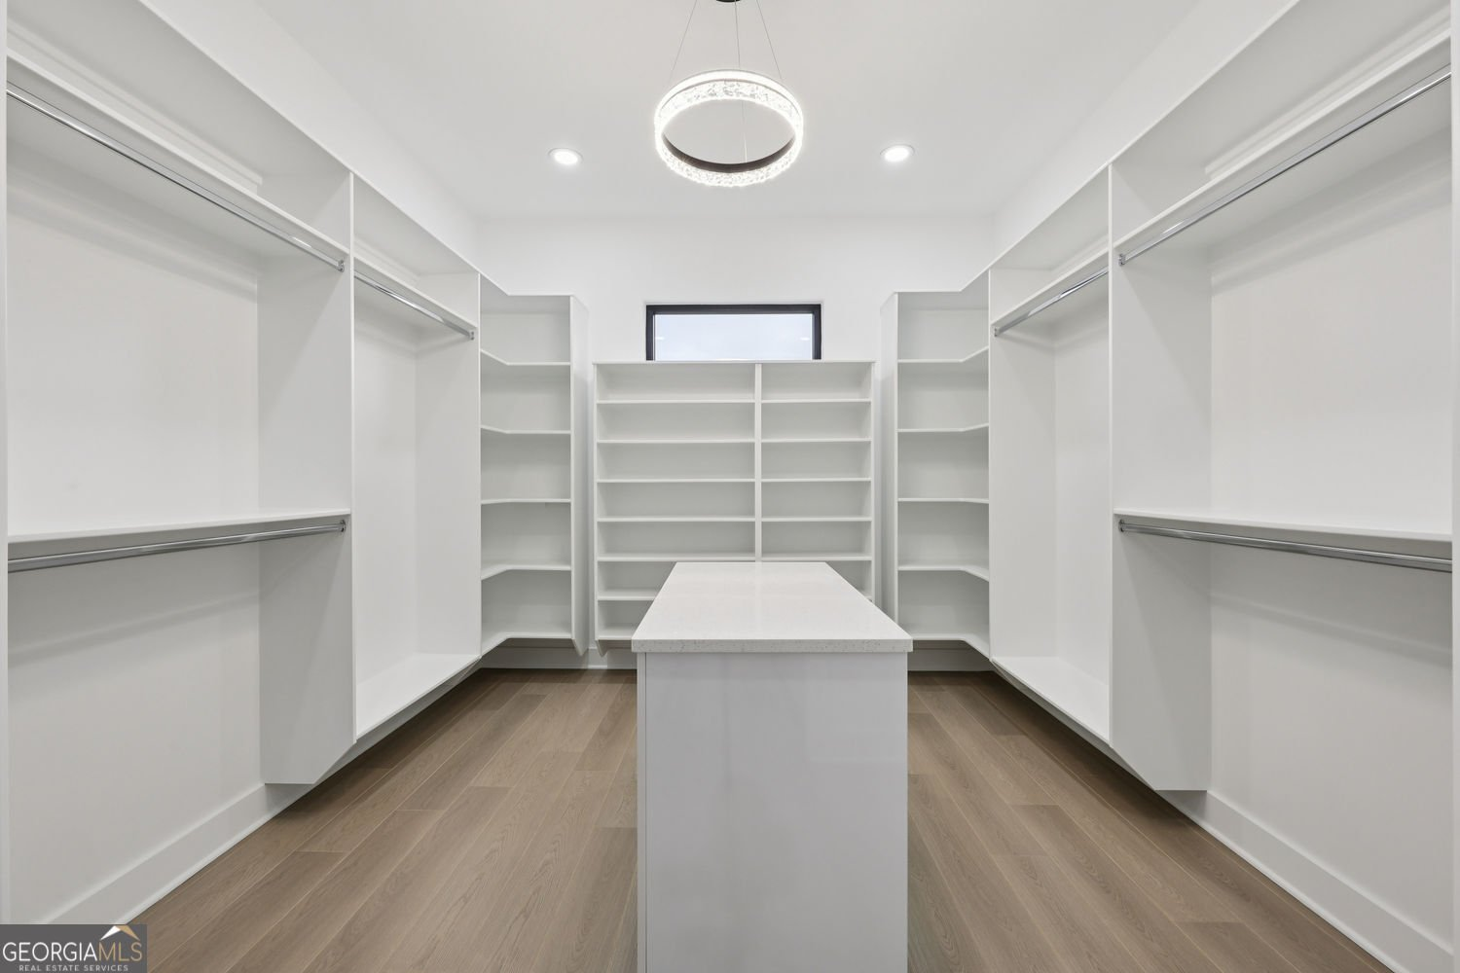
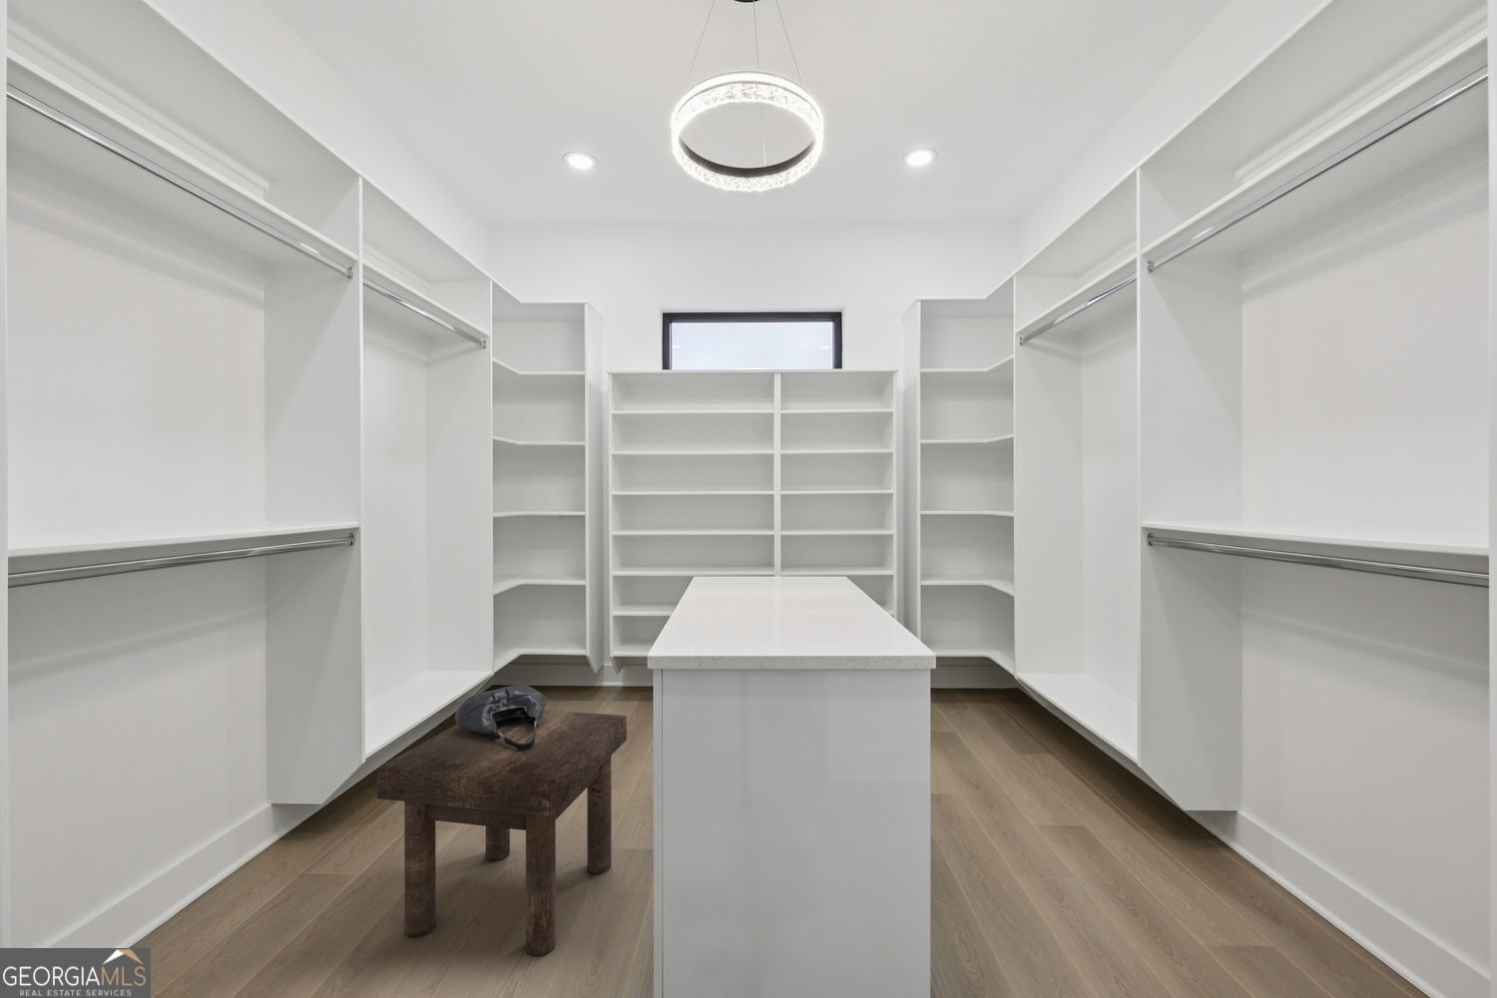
+ handbag [454,684,547,751]
+ stool [376,710,628,958]
